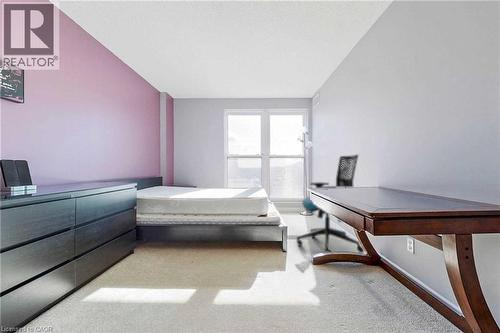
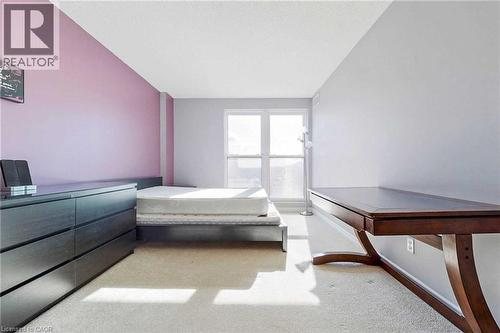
- office chair [296,153,365,254]
